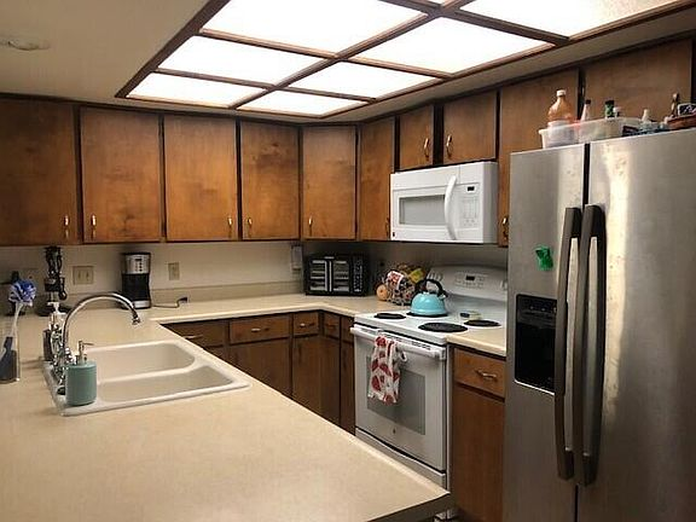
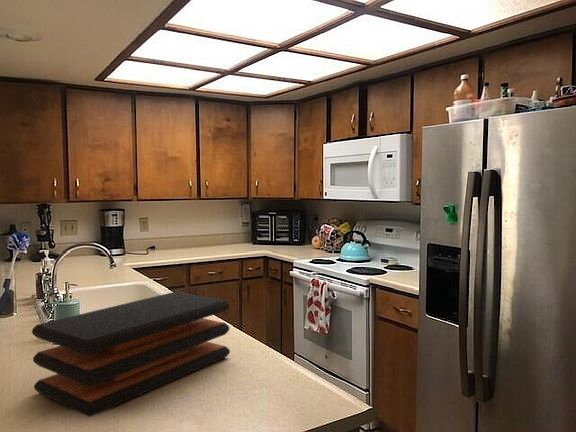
+ cutting board [31,291,231,418]
